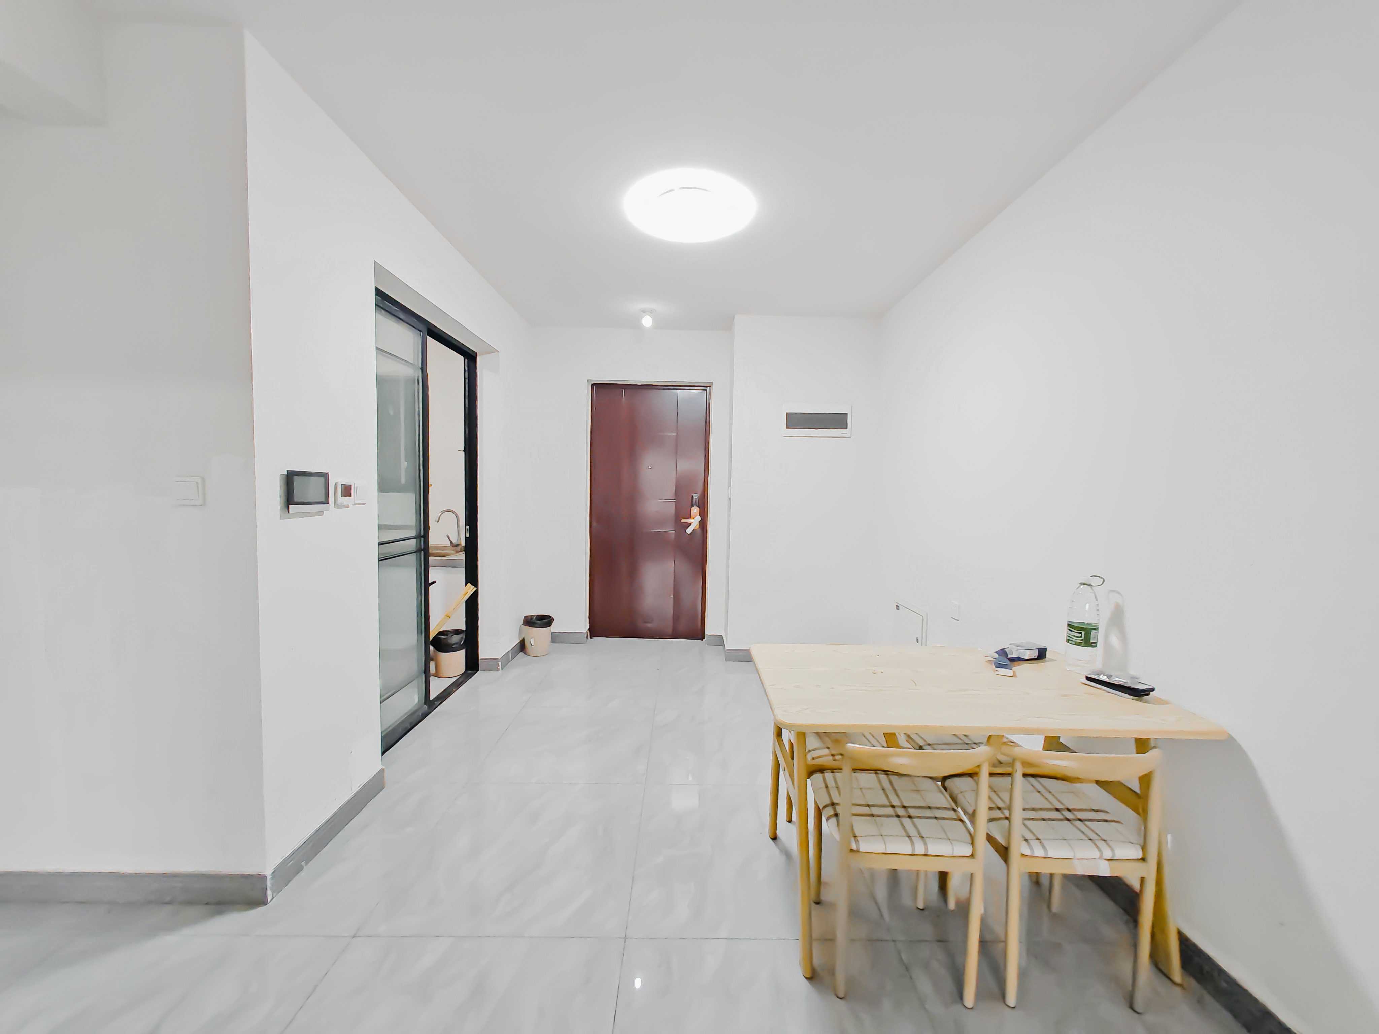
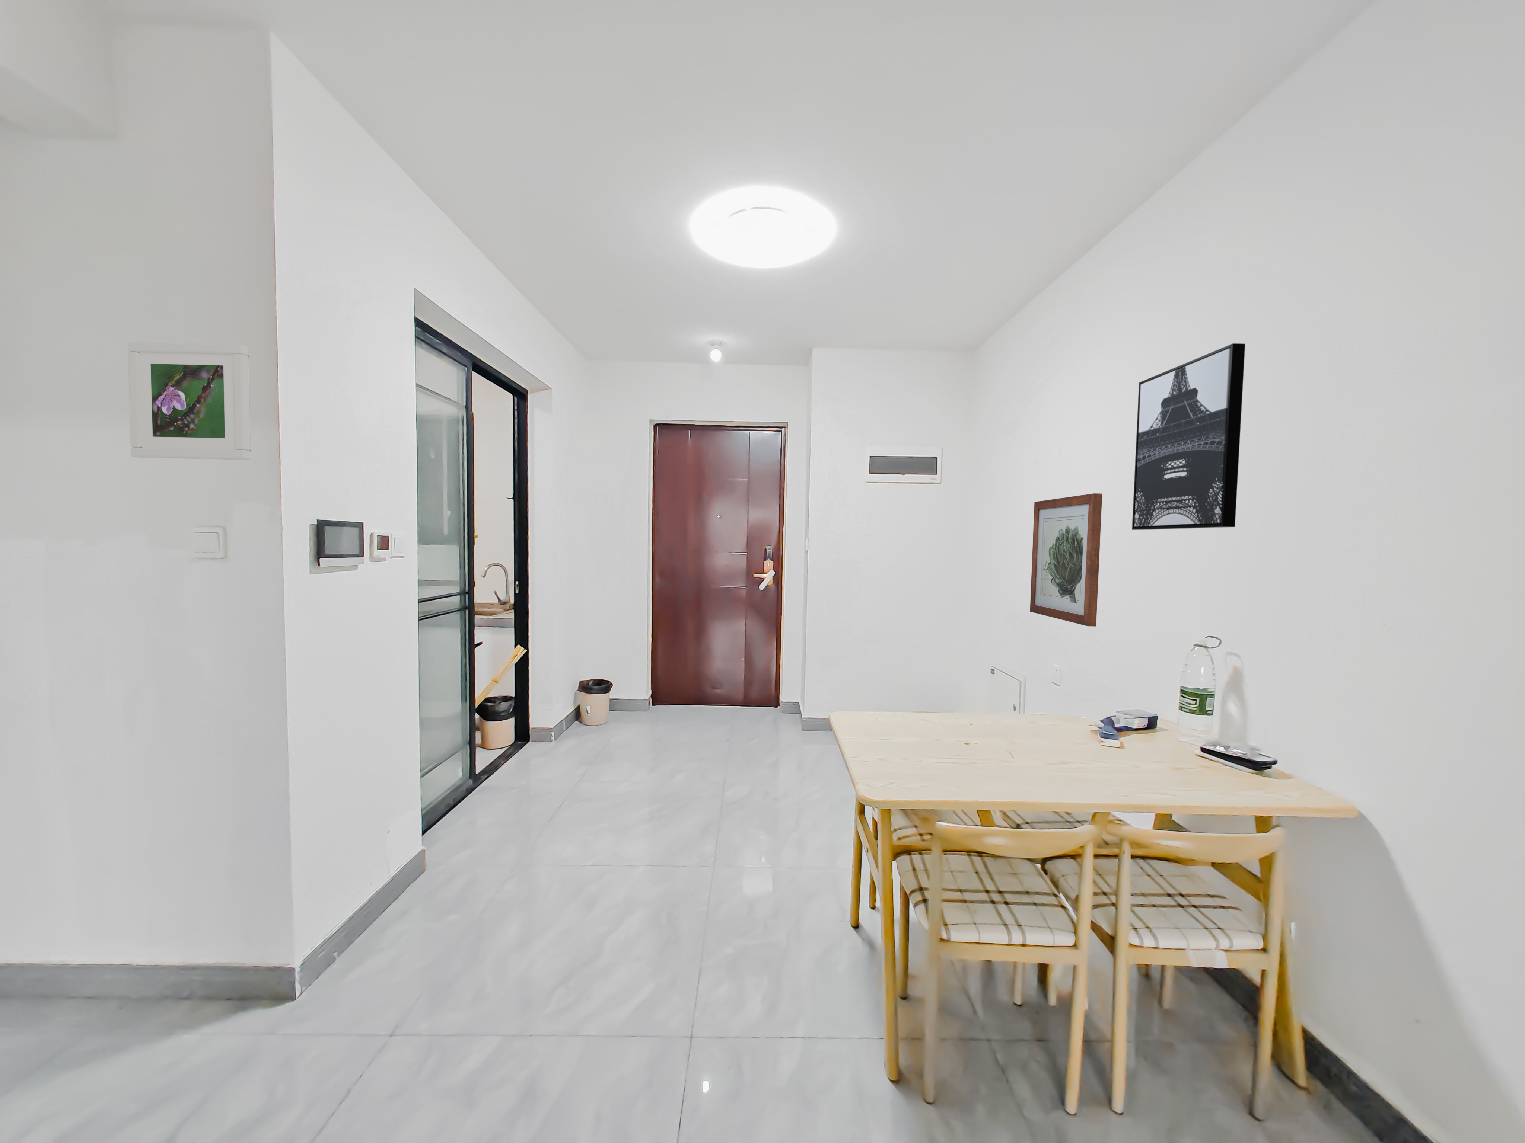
+ wall art [1030,493,1102,627]
+ wall art [1131,343,1245,531]
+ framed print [127,342,251,460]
